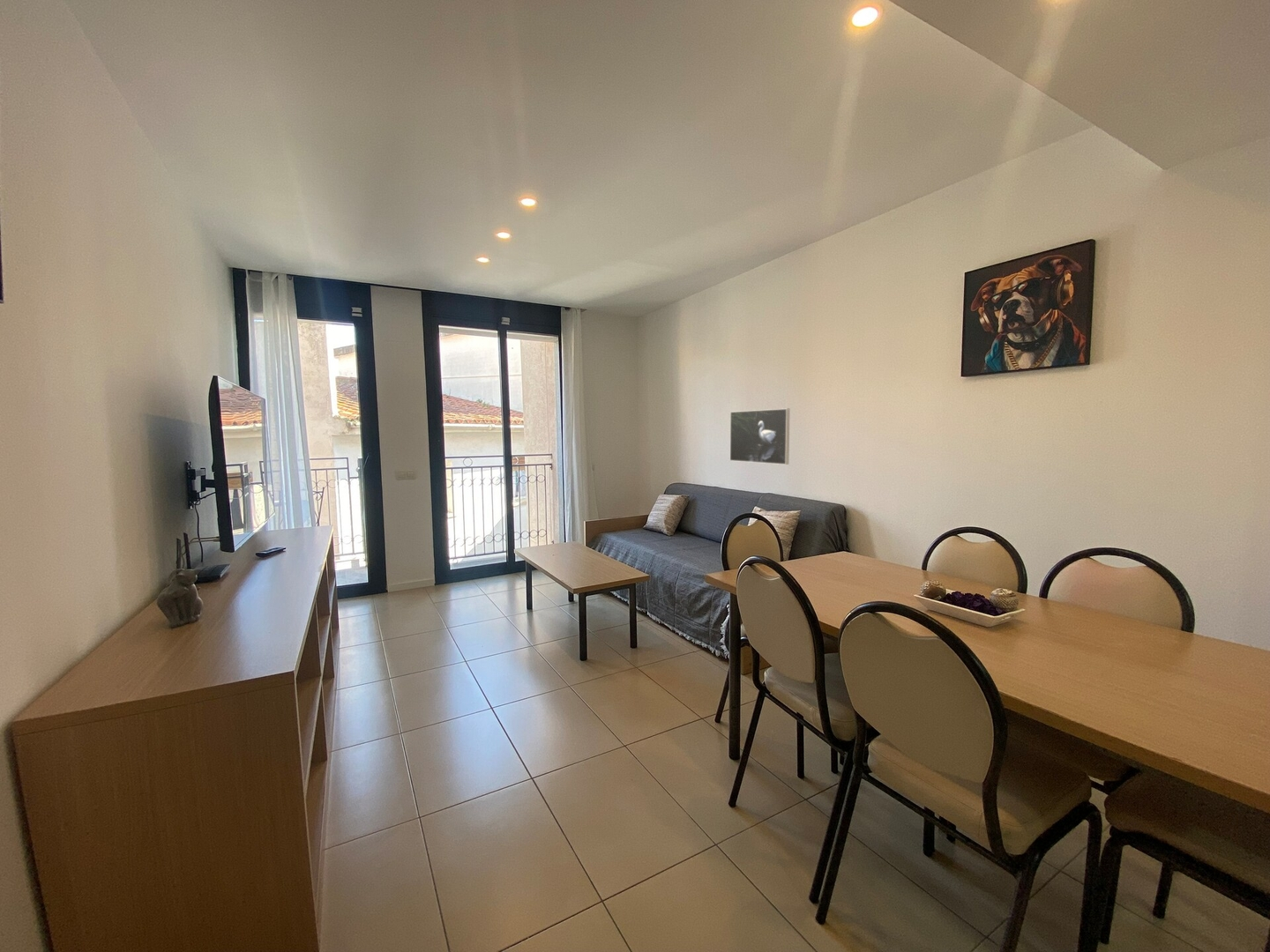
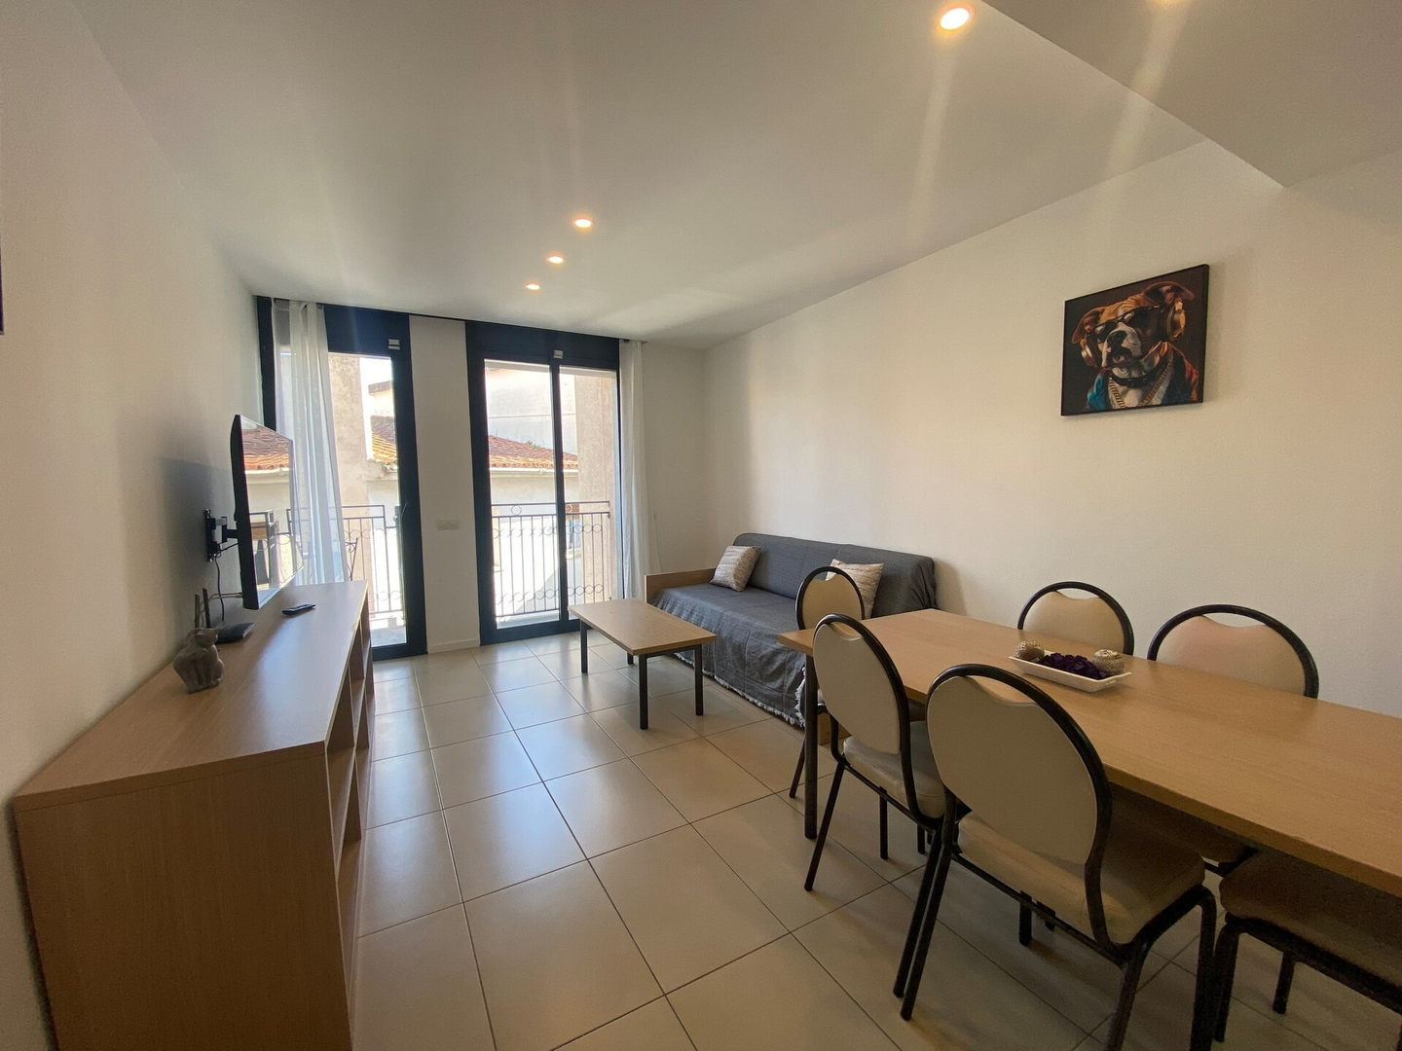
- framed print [729,407,790,465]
